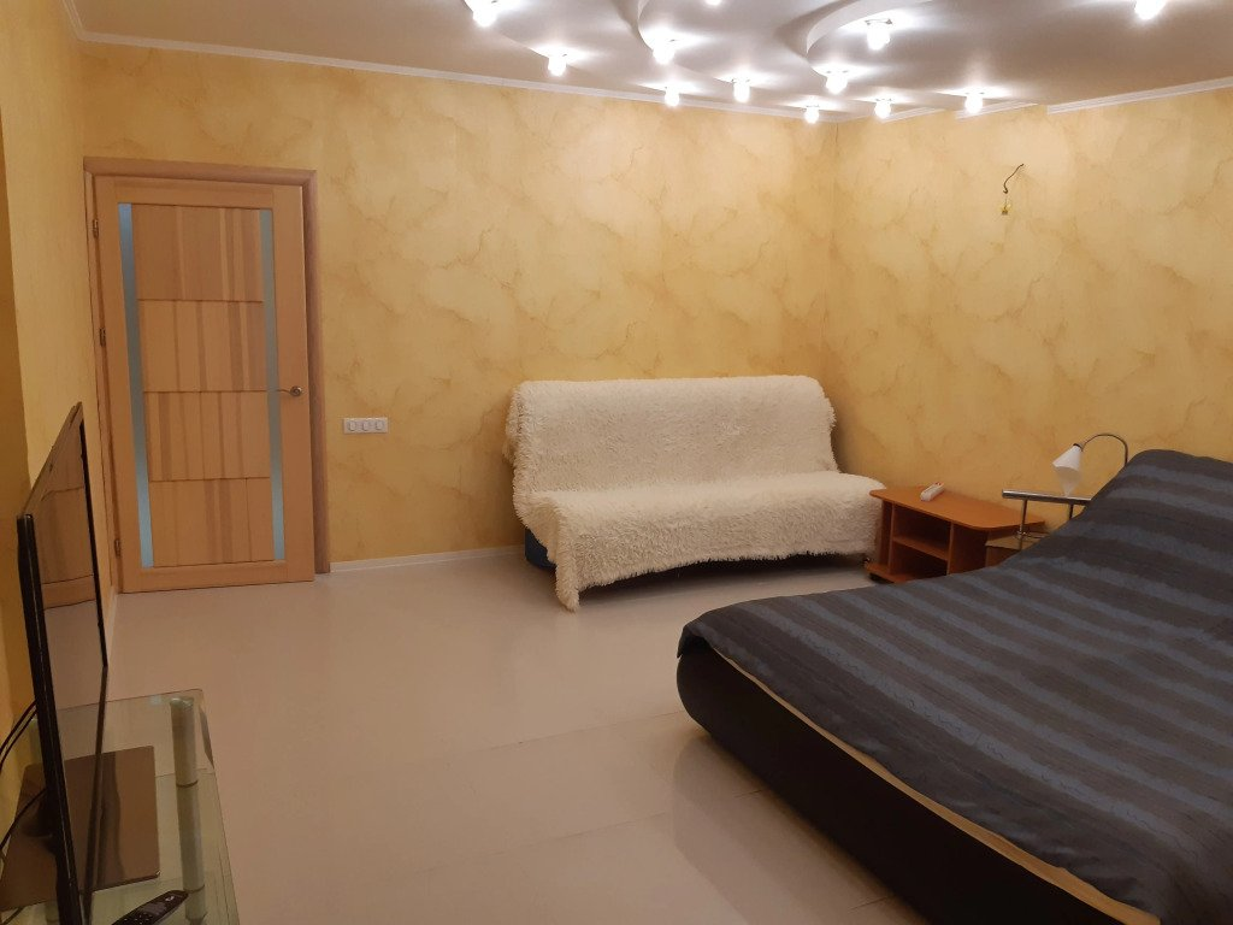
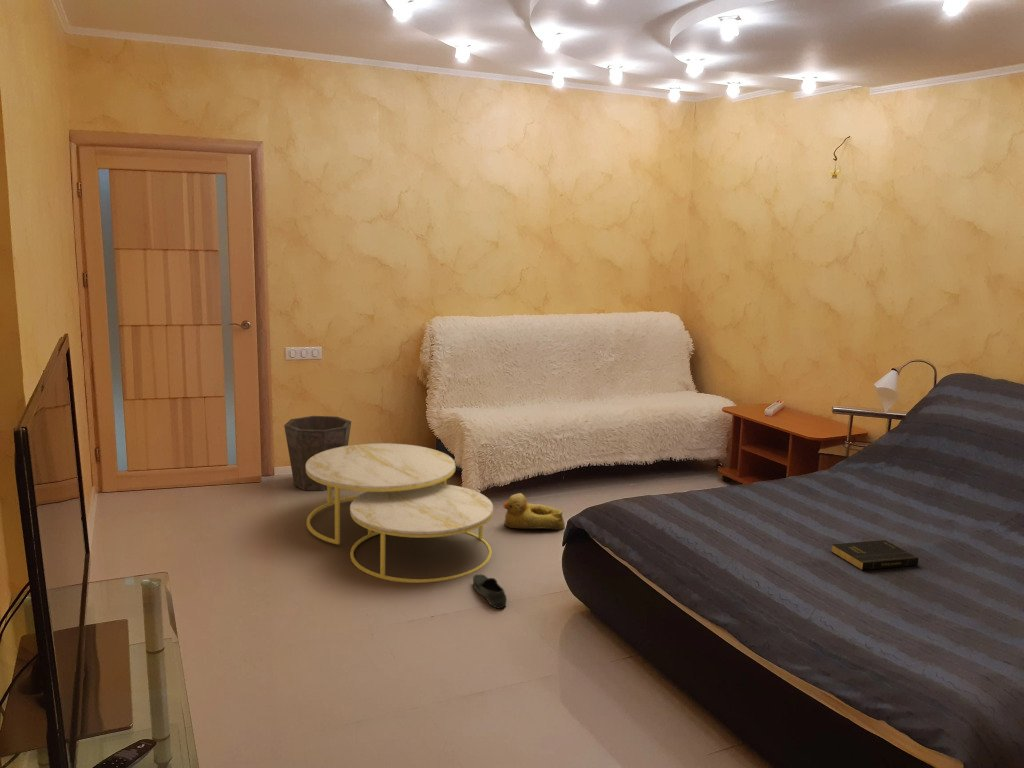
+ shoe [472,573,508,610]
+ book [830,539,920,571]
+ rubber duck [502,492,566,531]
+ coffee table [306,442,494,584]
+ waste bin [283,415,352,492]
